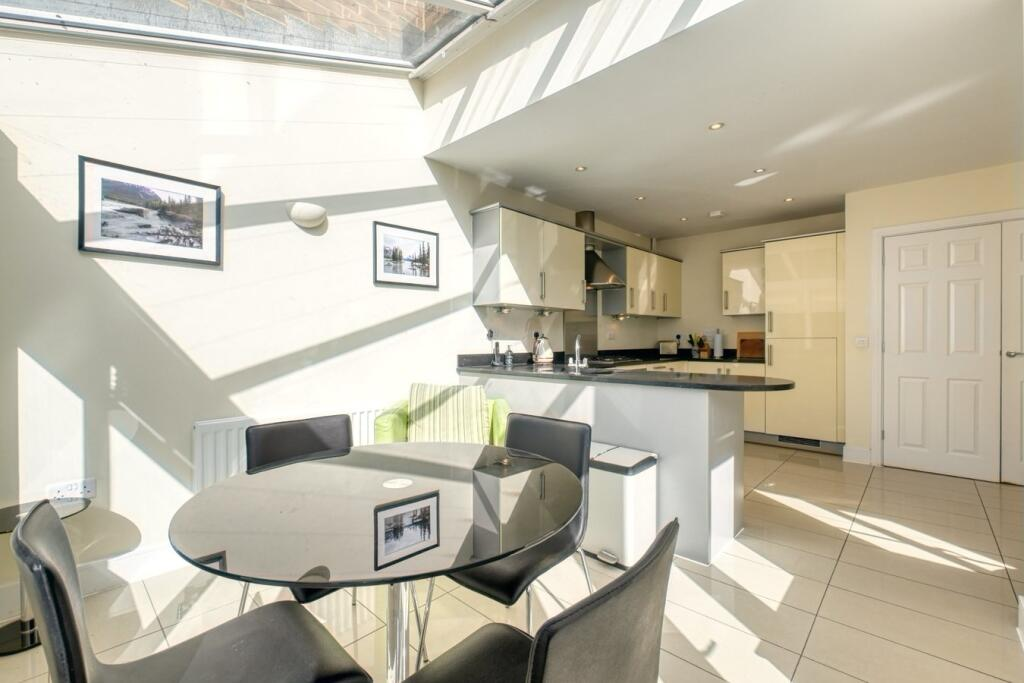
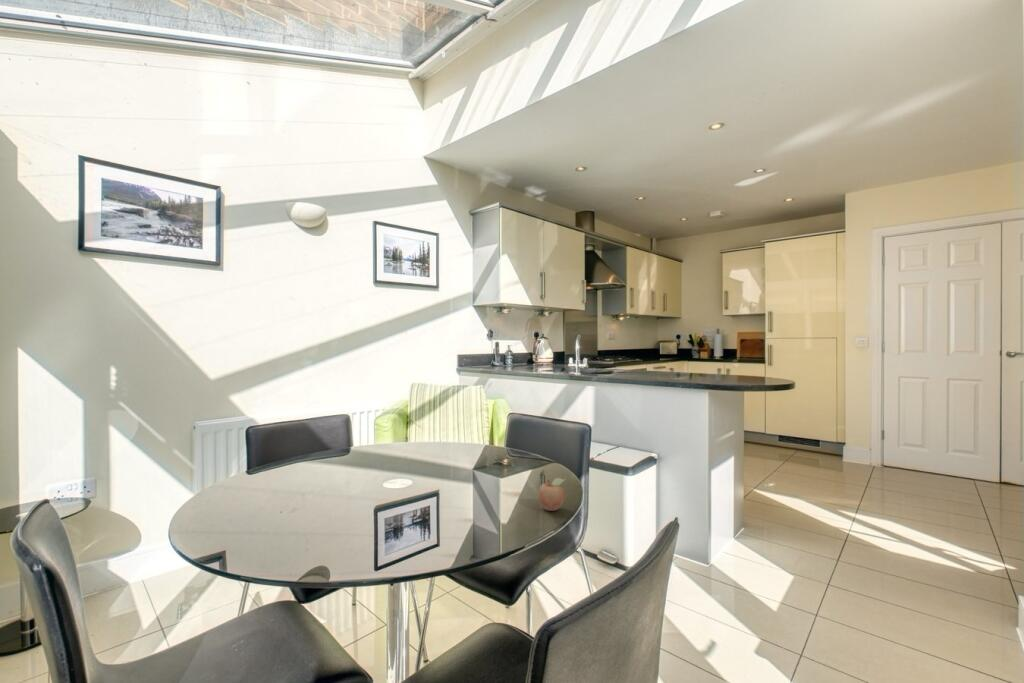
+ fruit [537,477,566,512]
